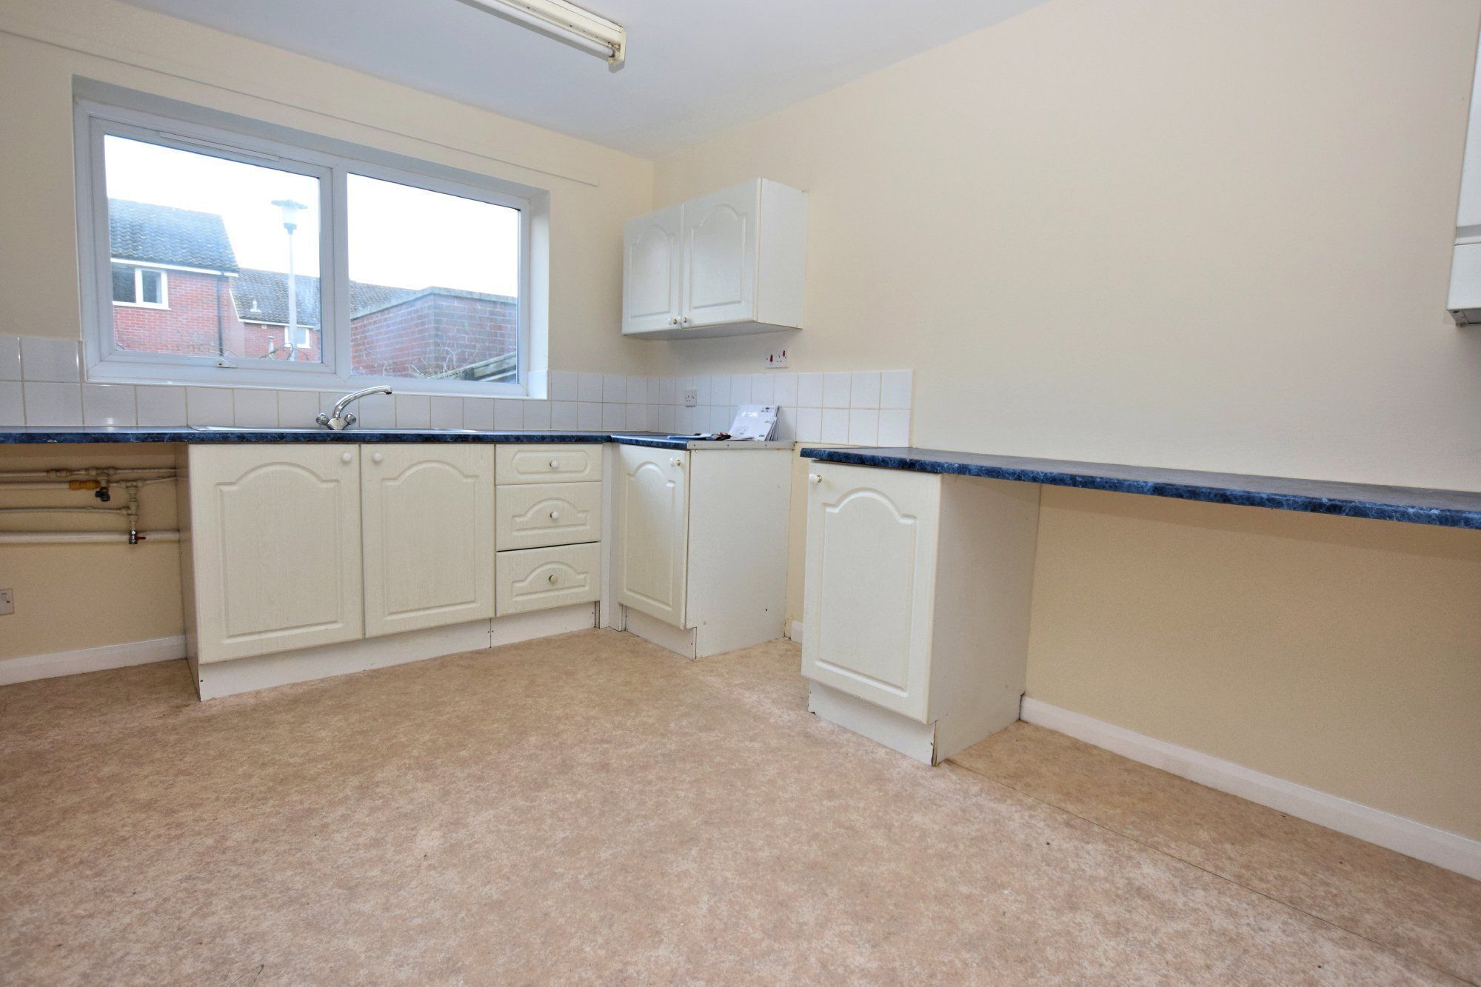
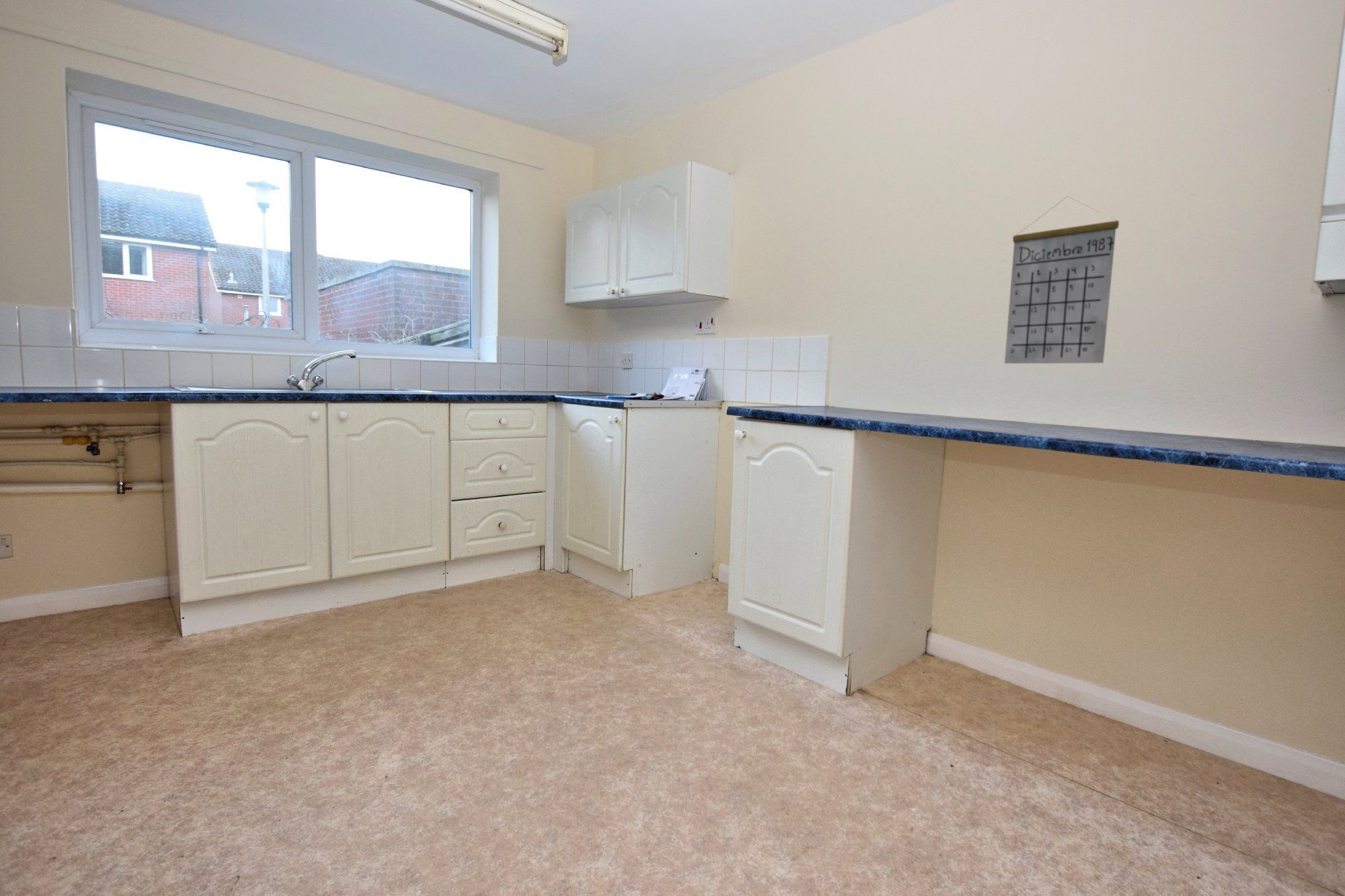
+ calendar [1004,196,1120,364]
